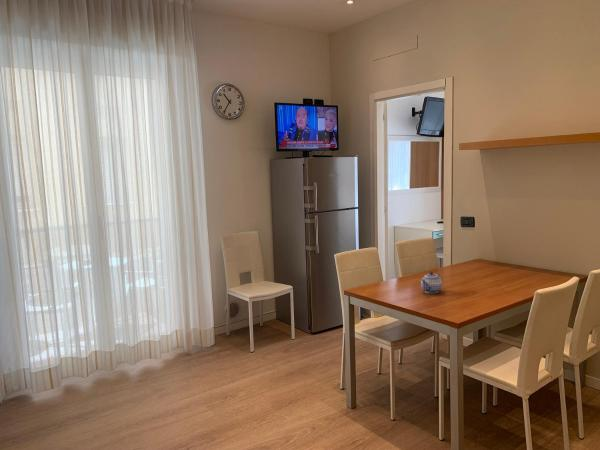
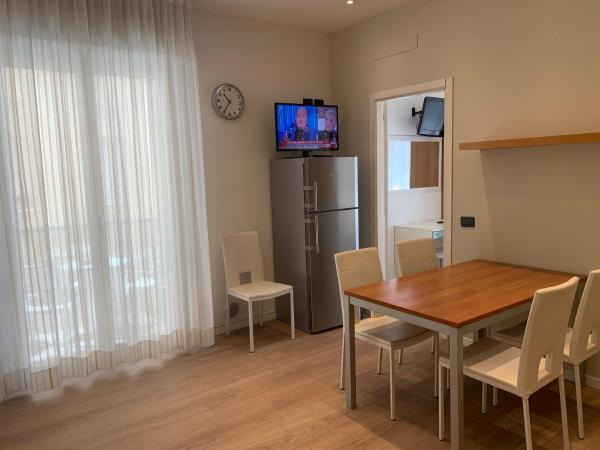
- teapot [420,271,443,294]
